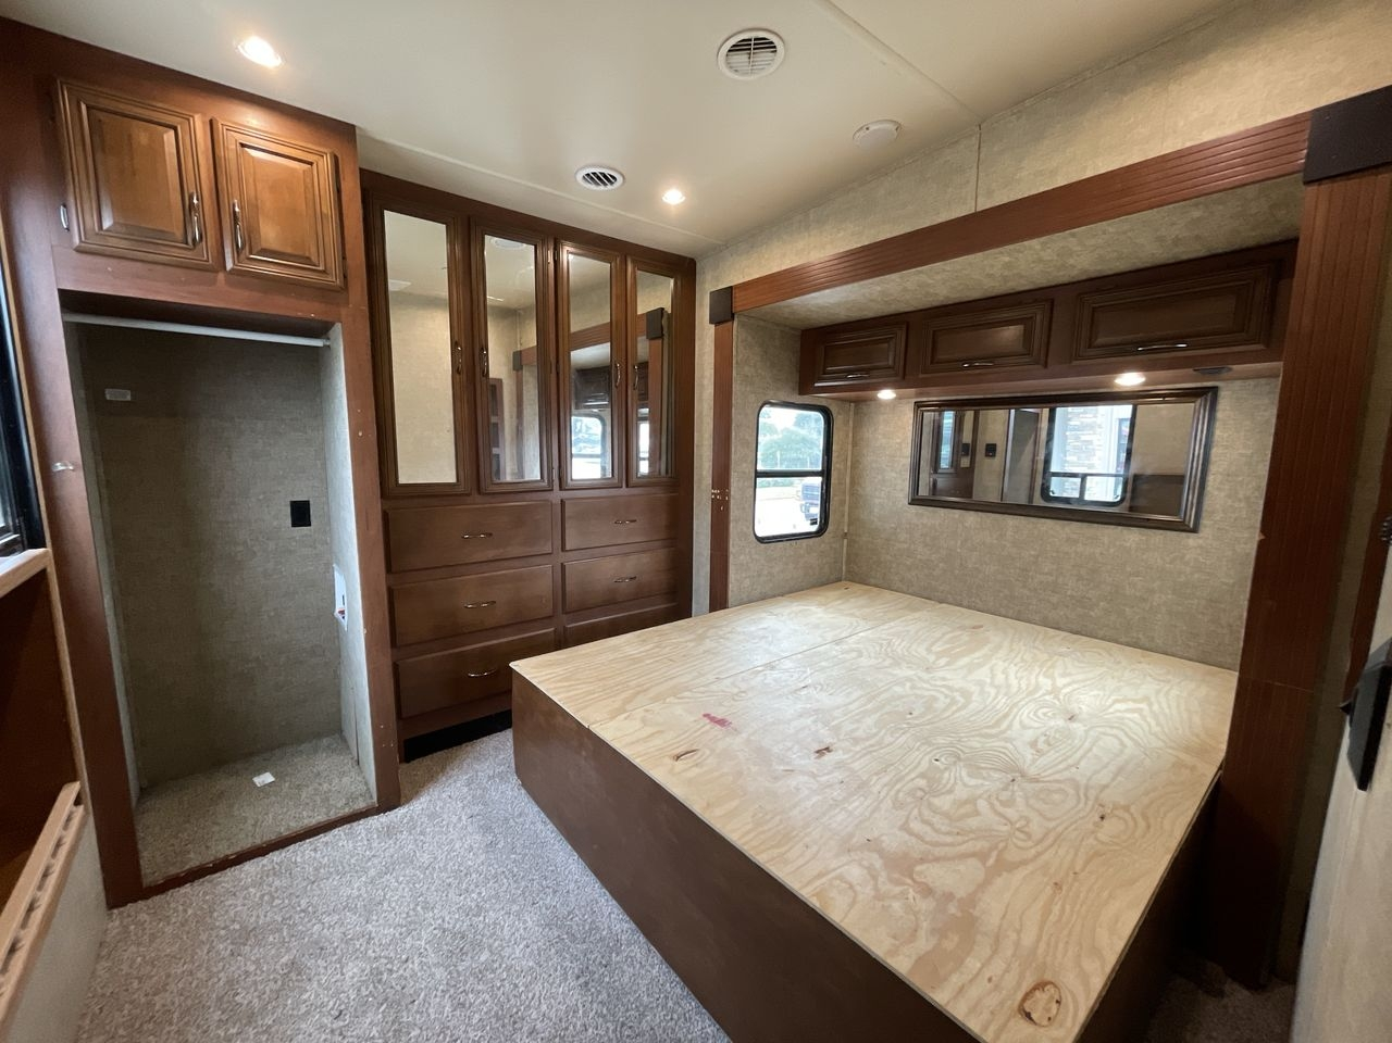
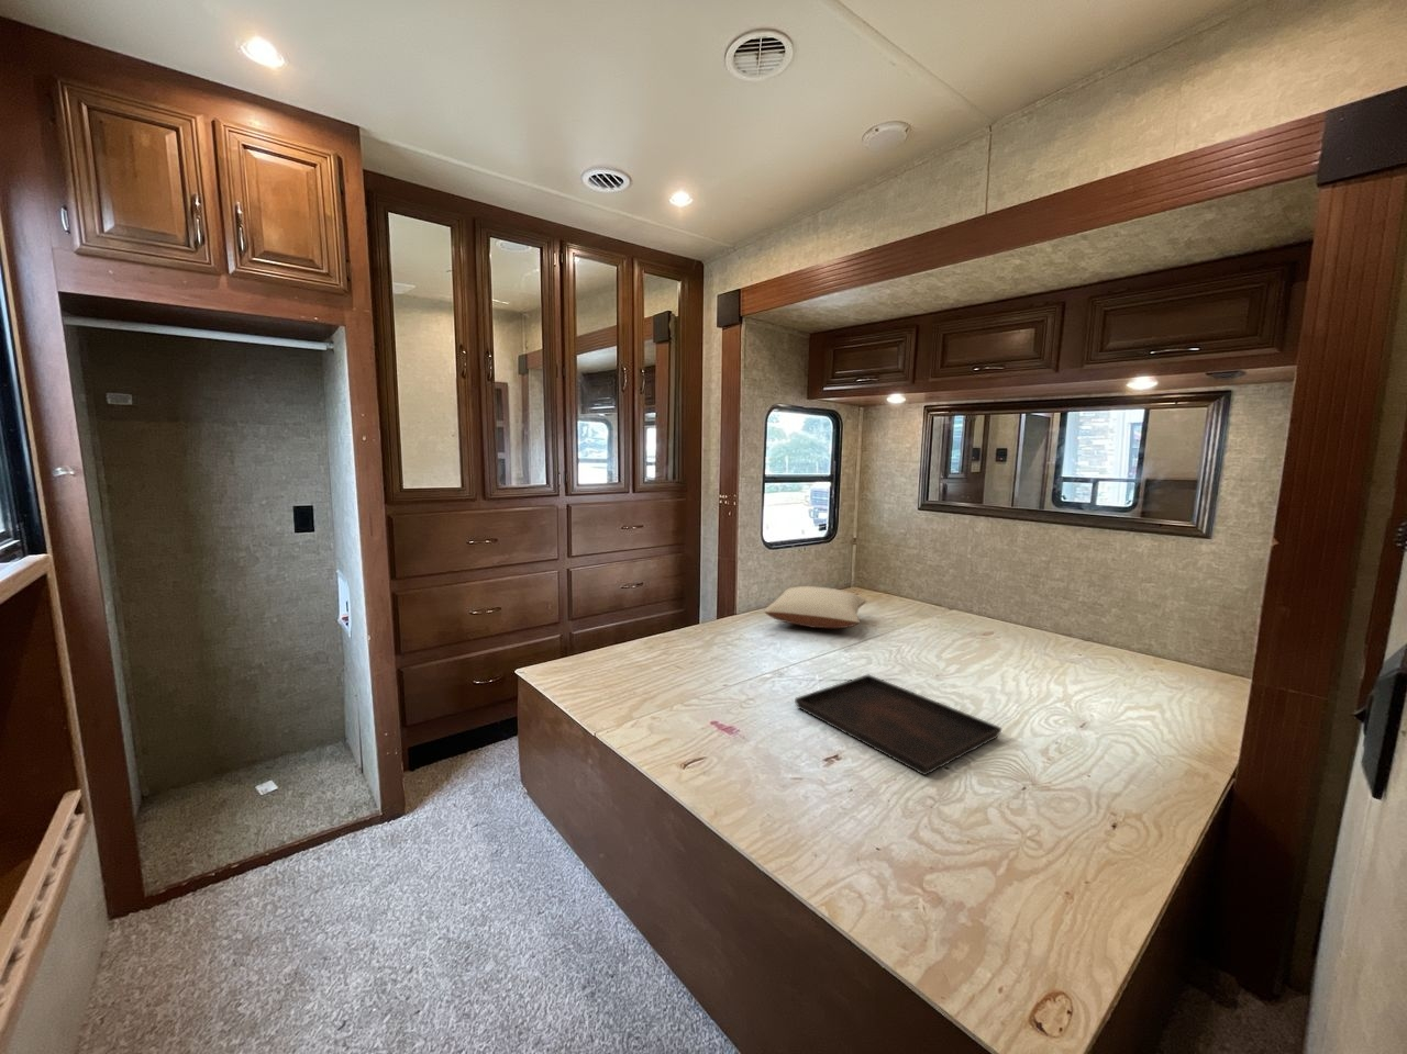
+ serving tray [793,673,1003,776]
+ pillow [763,586,869,629]
